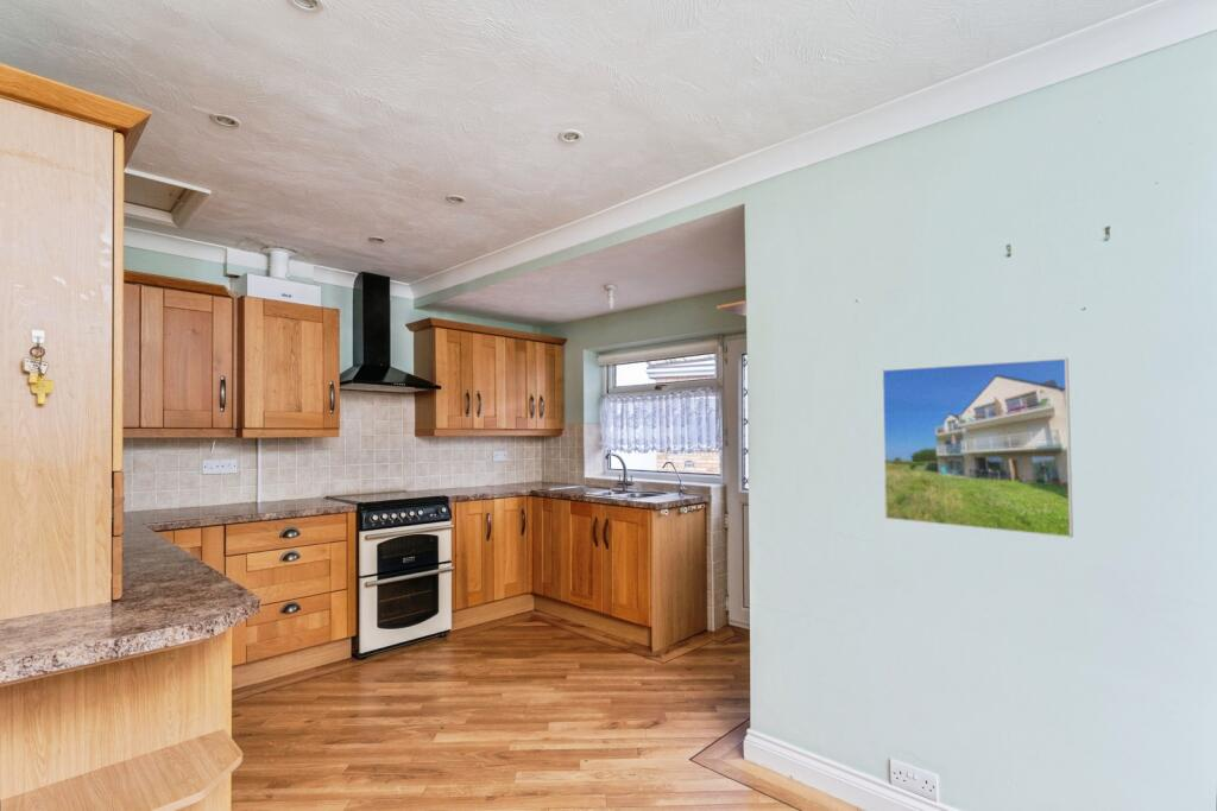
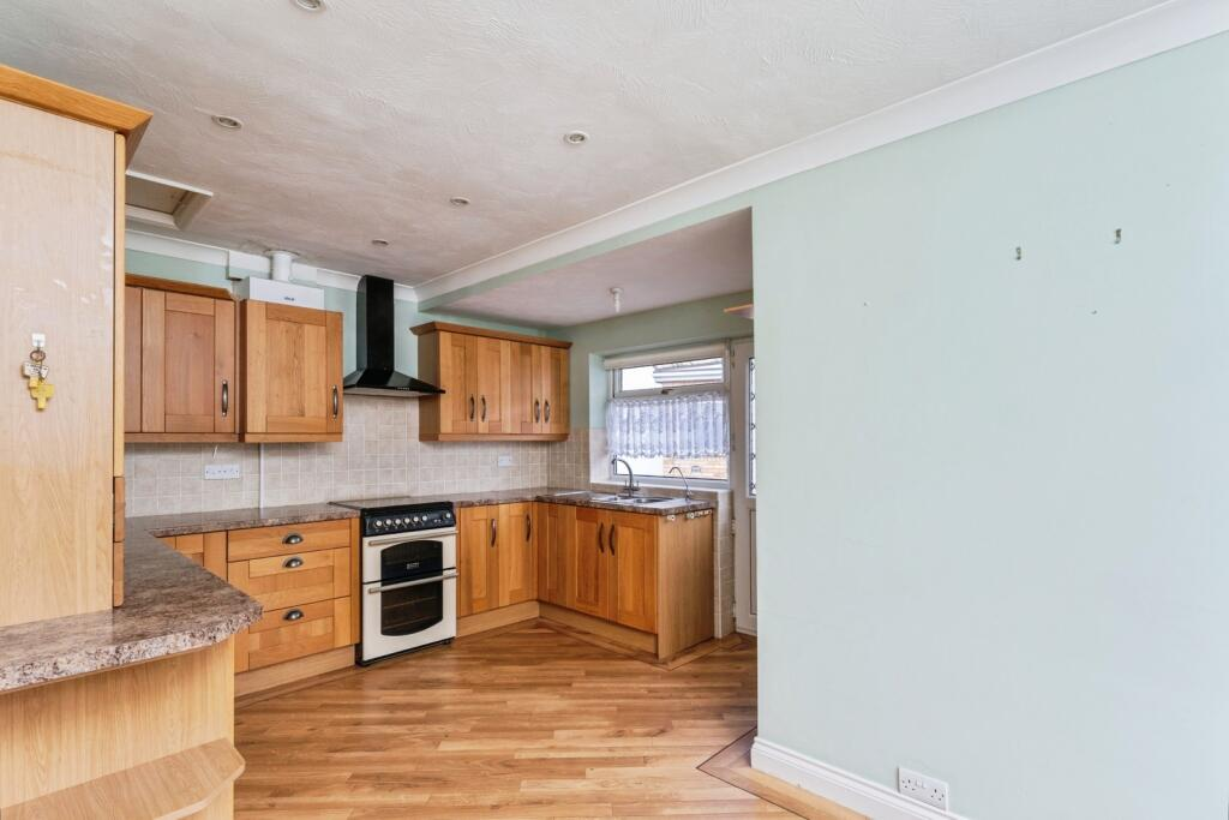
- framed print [881,357,1074,539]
